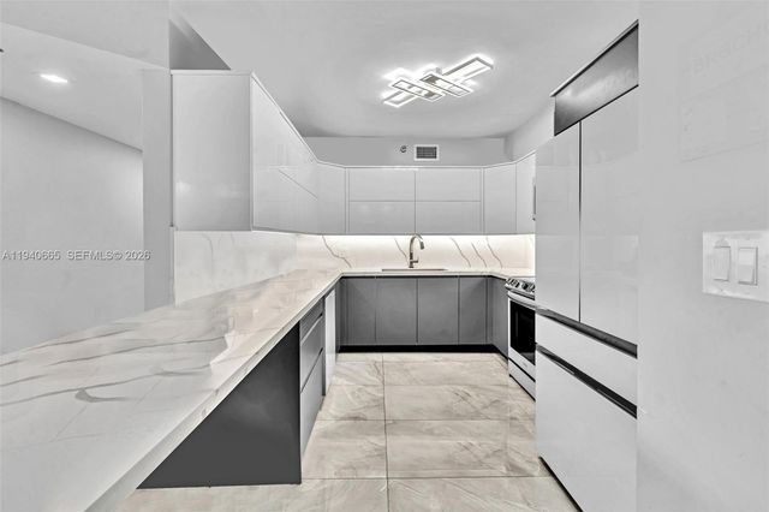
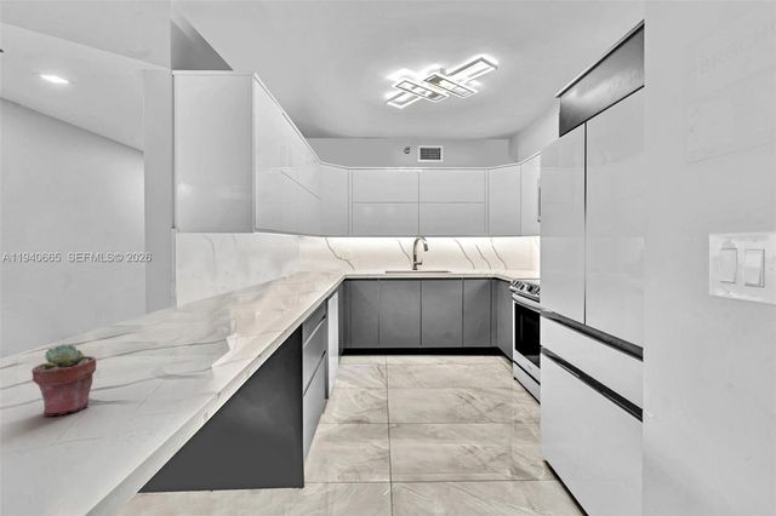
+ potted succulent [30,343,98,417]
